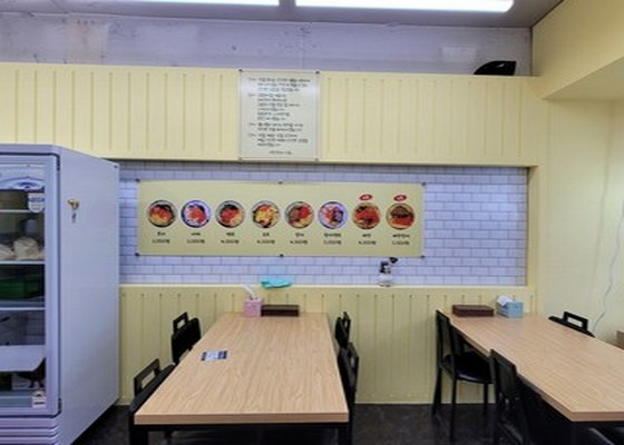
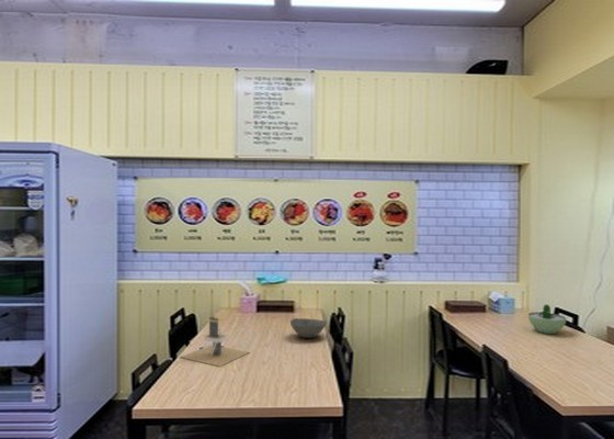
+ architectural model [179,315,250,368]
+ soup bowl [527,304,567,335]
+ bowl [289,317,328,339]
